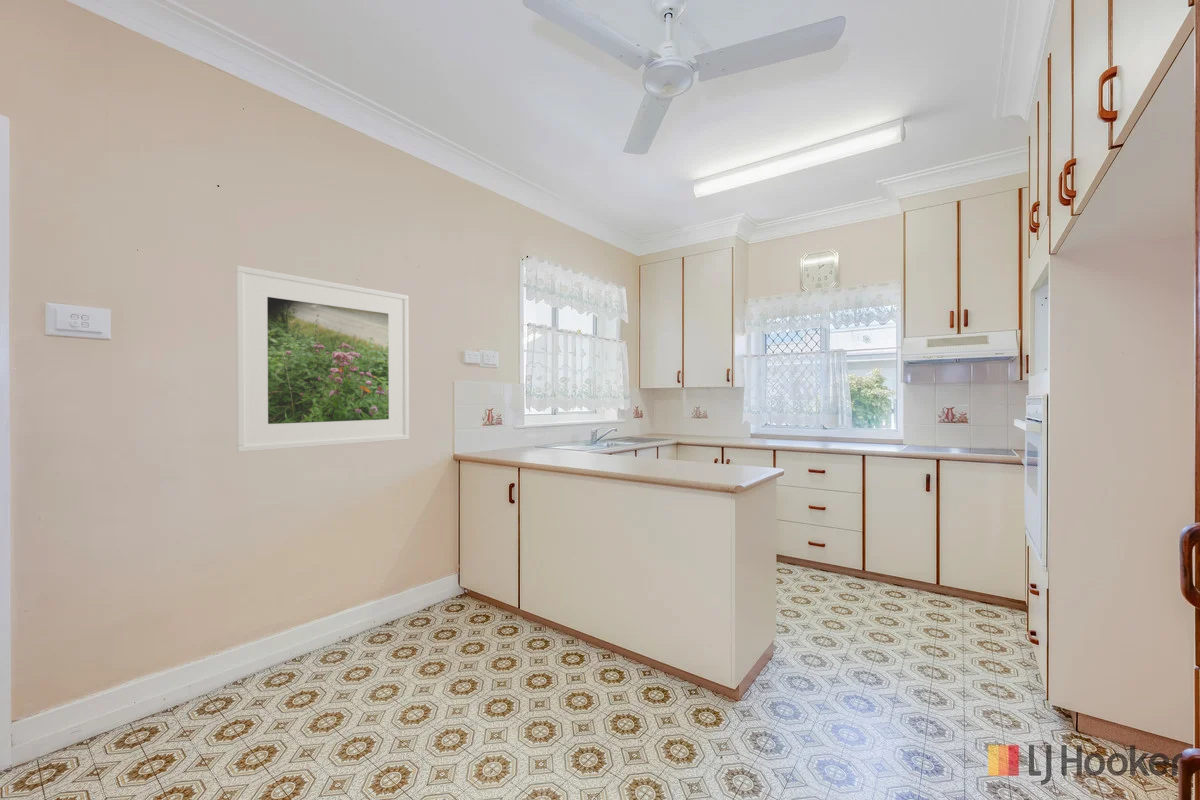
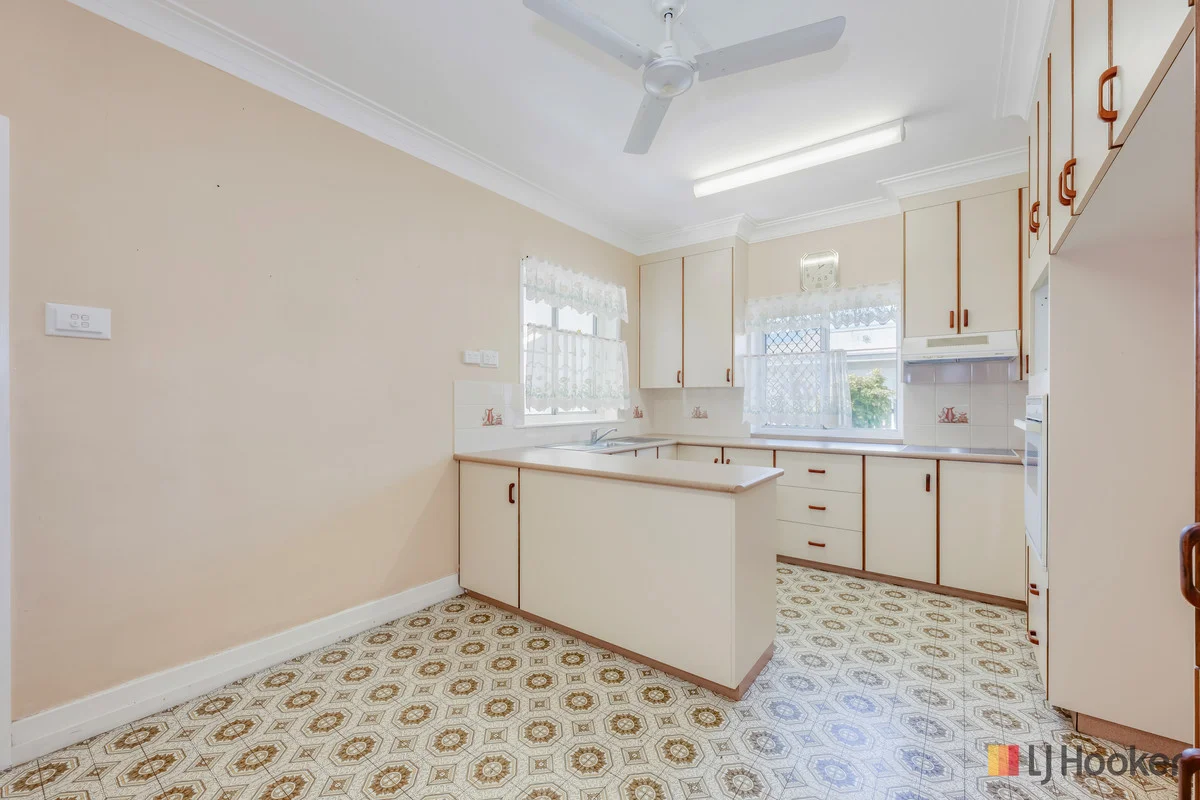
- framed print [234,265,410,453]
